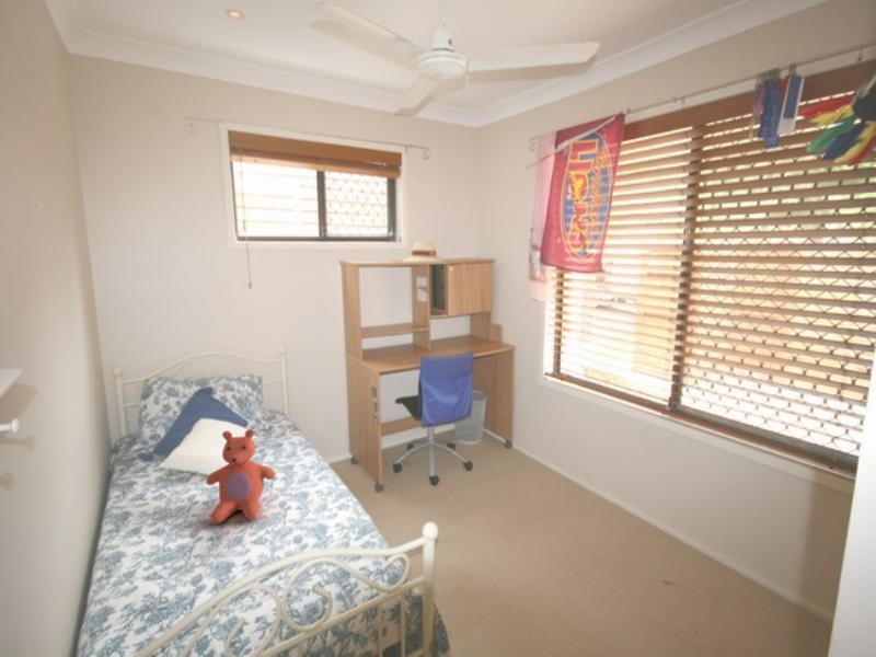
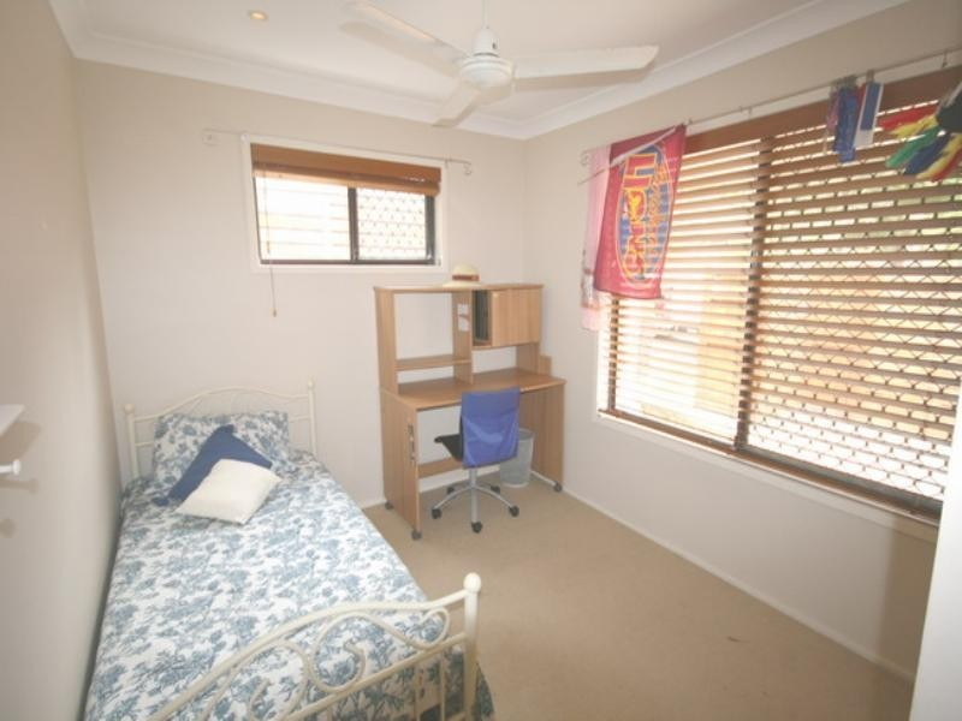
- teddy bear [205,428,277,525]
